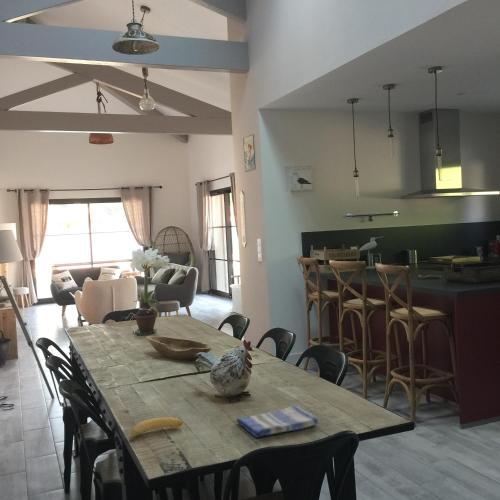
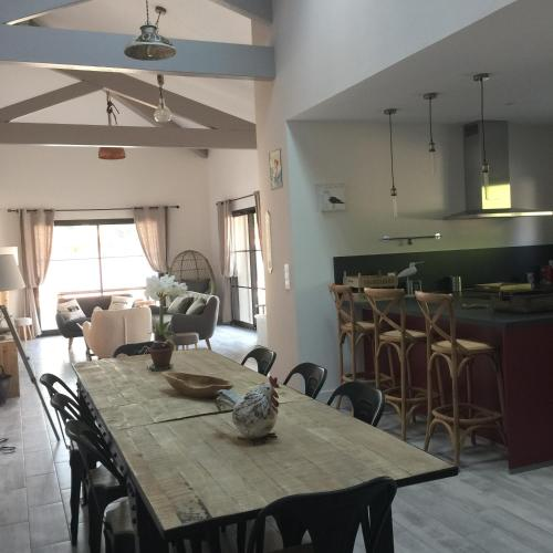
- dish towel [235,405,320,439]
- banana [128,417,184,442]
